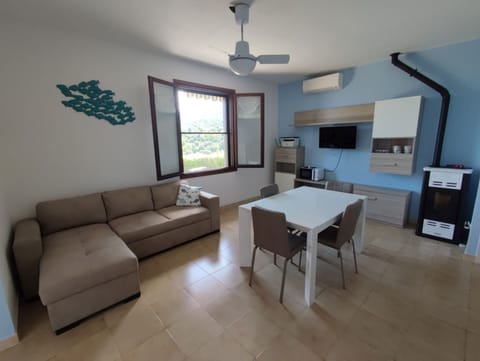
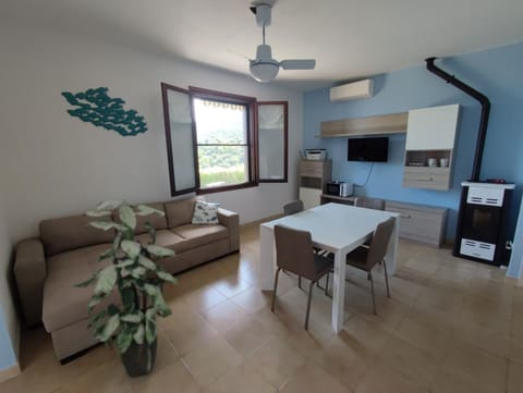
+ indoor plant [70,198,179,378]
